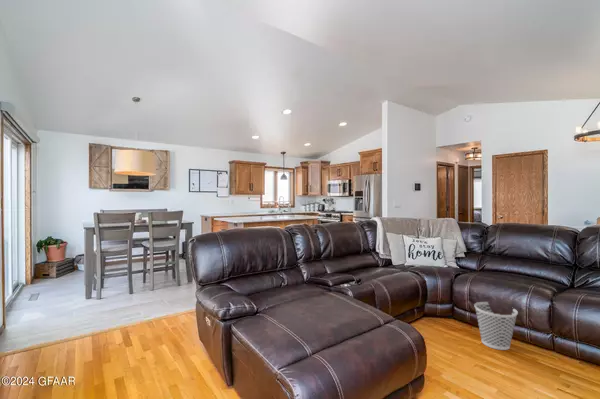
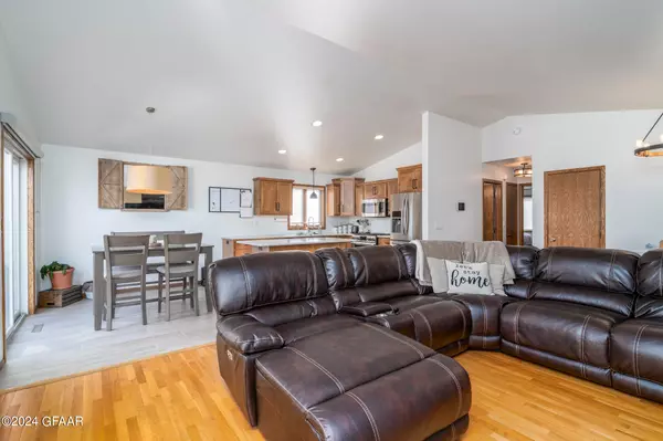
- wastebasket [473,301,519,351]
